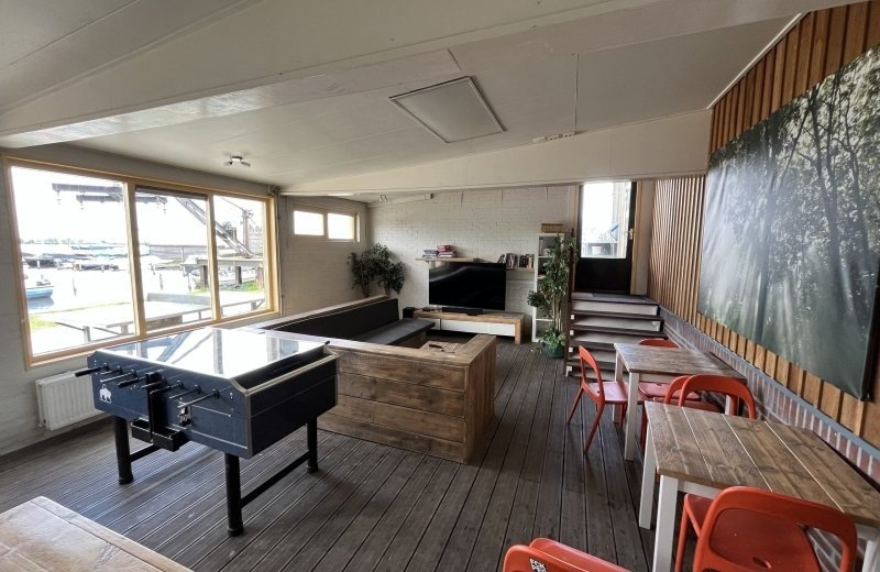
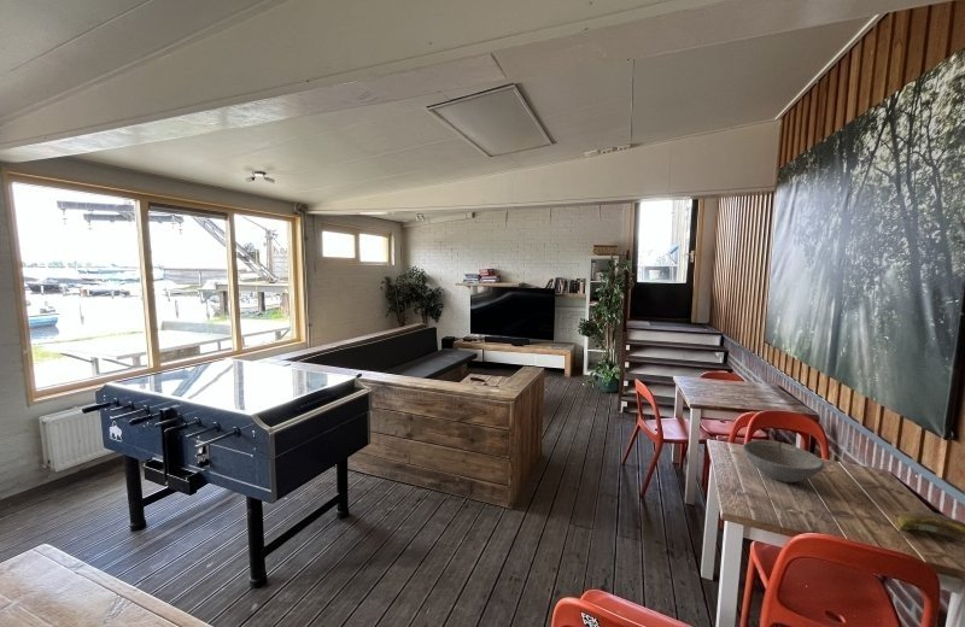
+ bowl [742,439,826,484]
+ banana [894,509,965,544]
